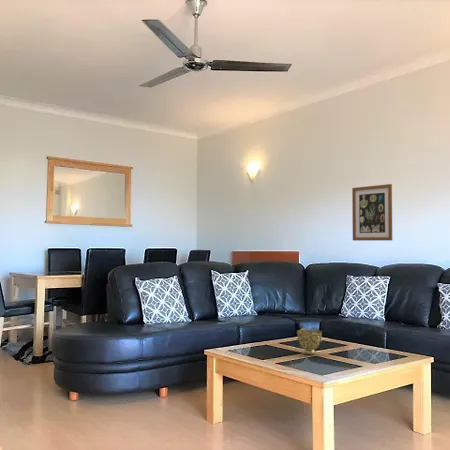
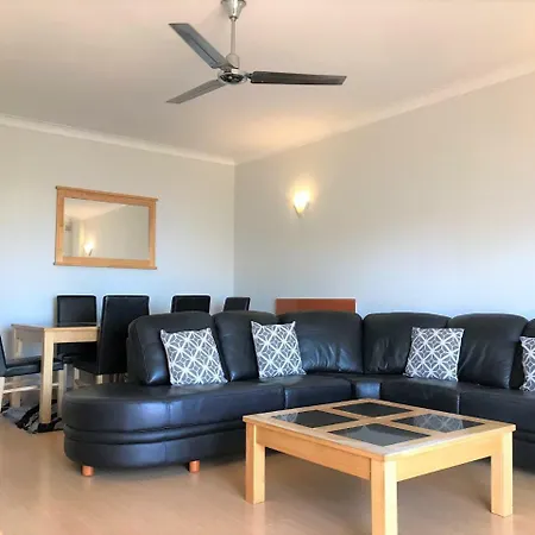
- wall art [351,183,393,242]
- decorative bowl [296,327,323,356]
